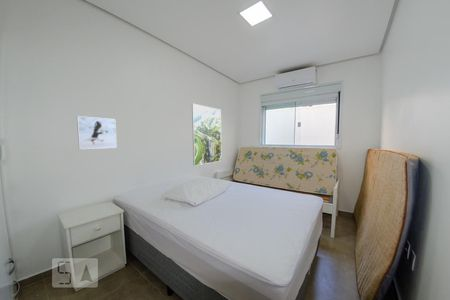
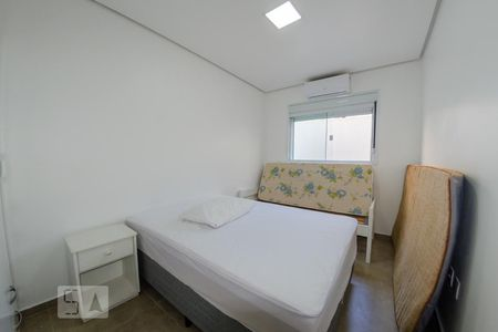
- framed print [76,115,118,150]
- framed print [191,103,222,167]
